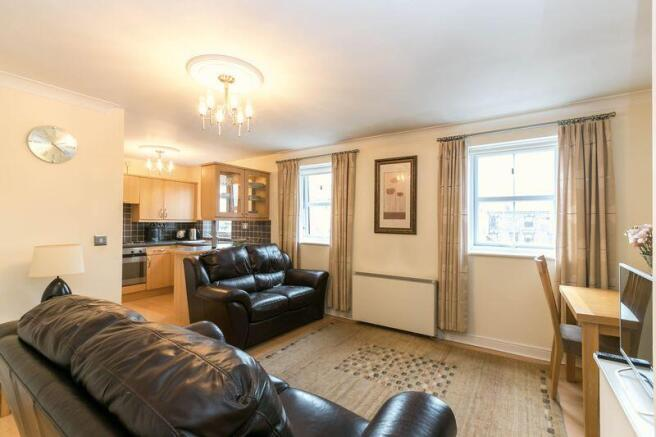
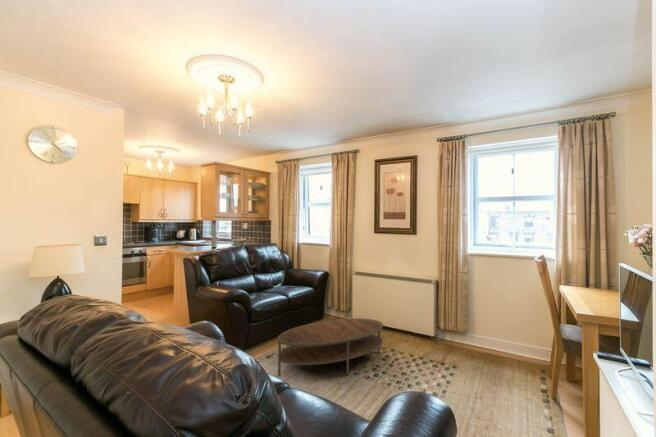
+ coffee table [277,317,384,377]
